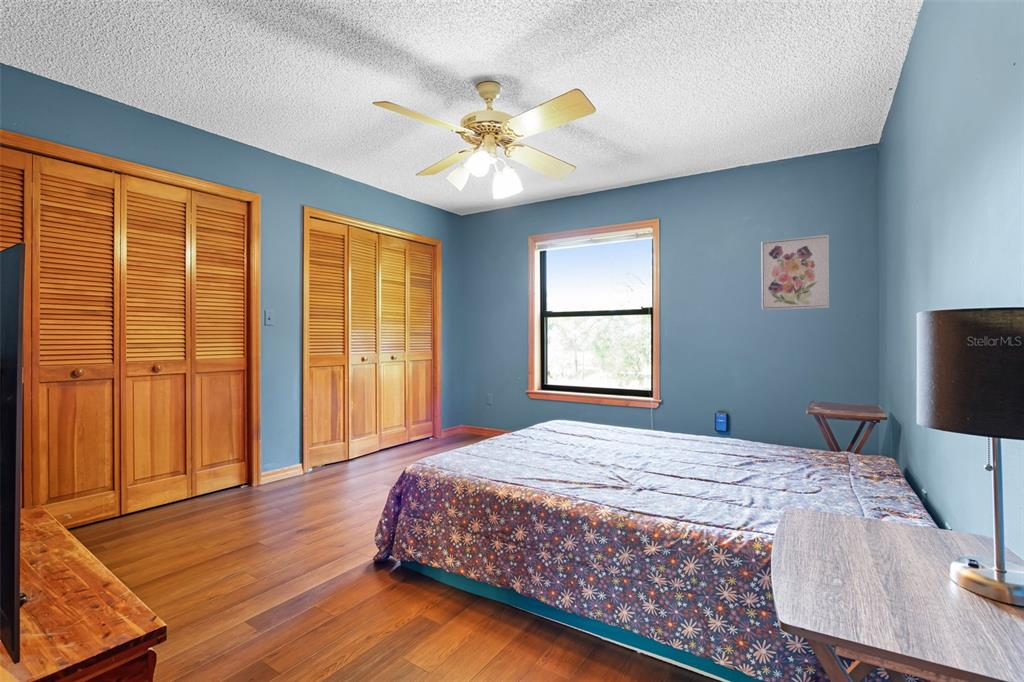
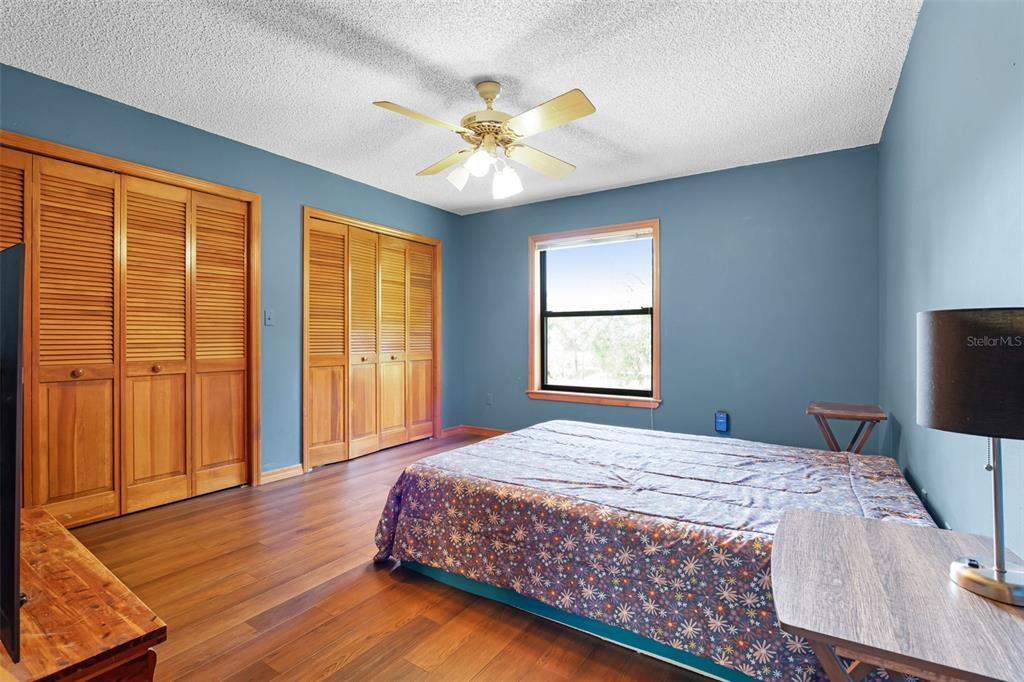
- wall art [761,234,830,311]
